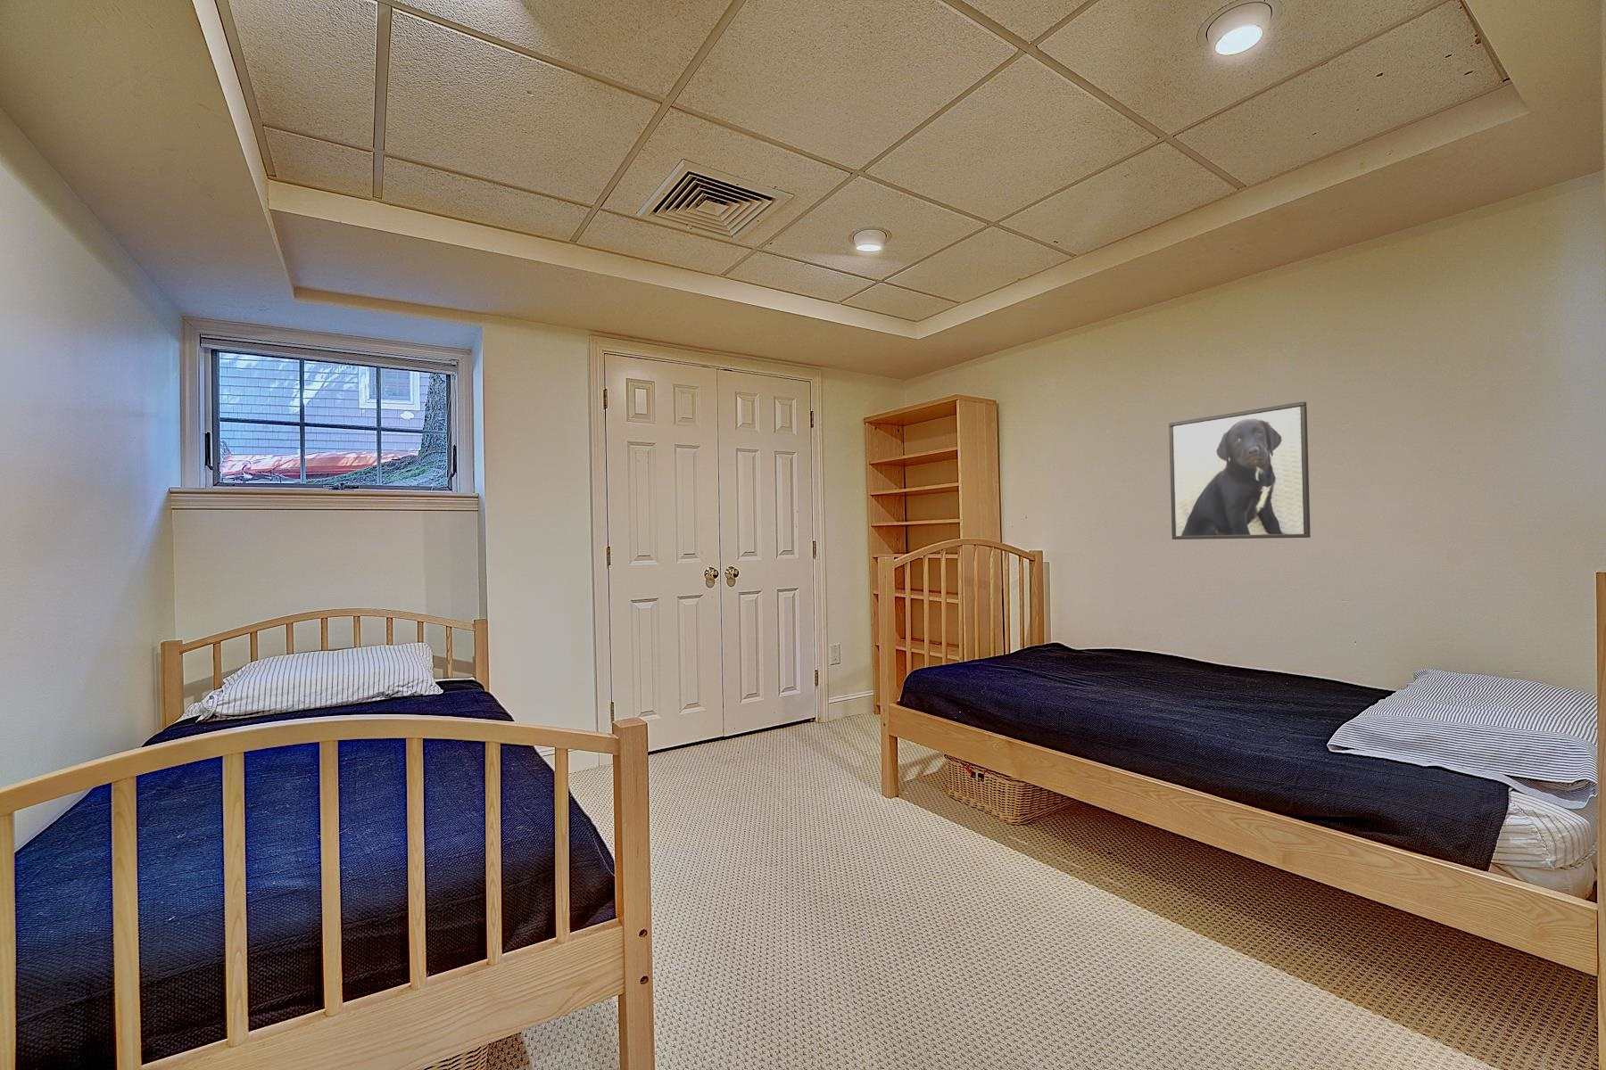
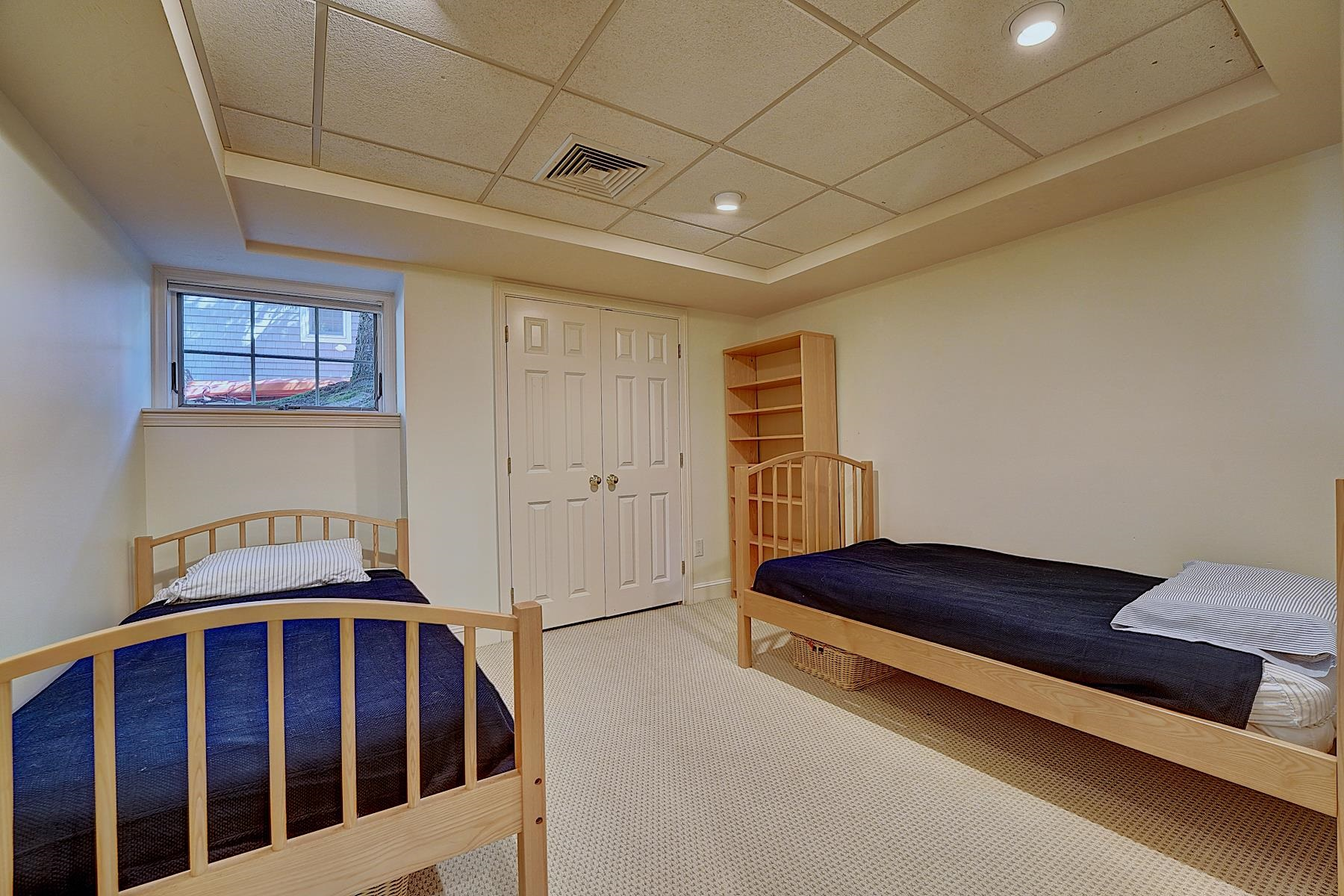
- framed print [1167,401,1312,540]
